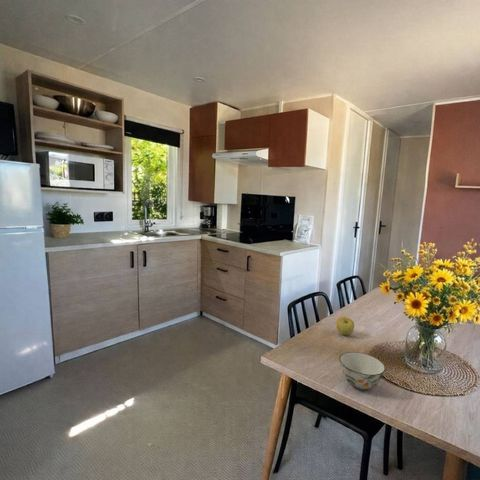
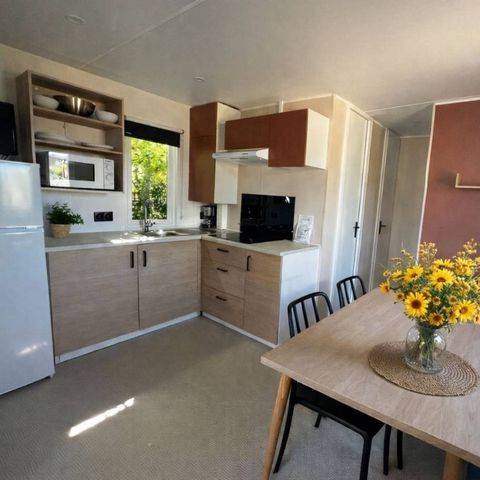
- apple [336,316,355,336]
- soup bowl [338,351,386,391]
